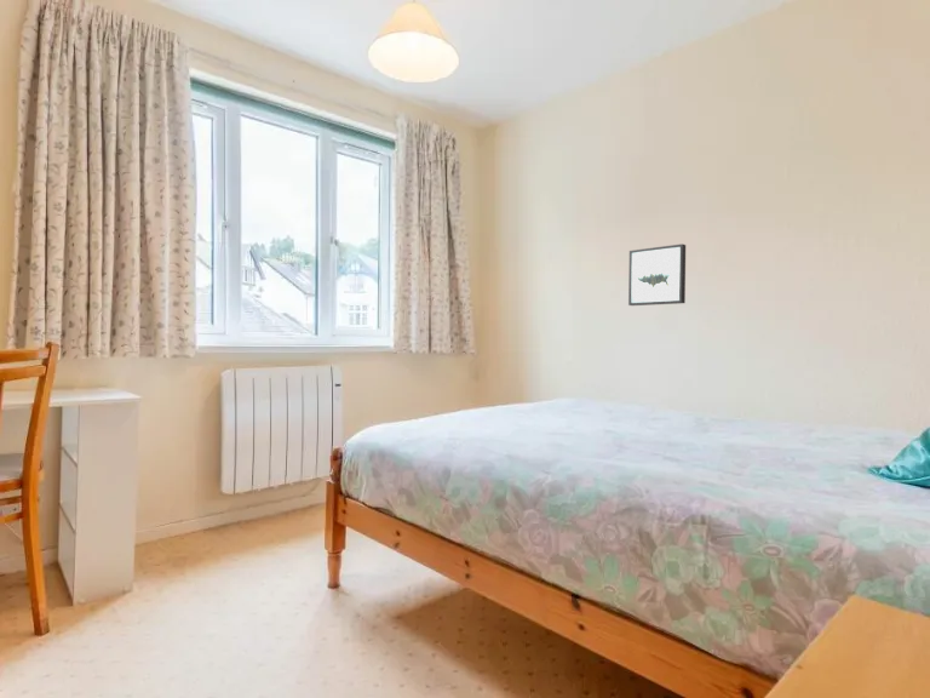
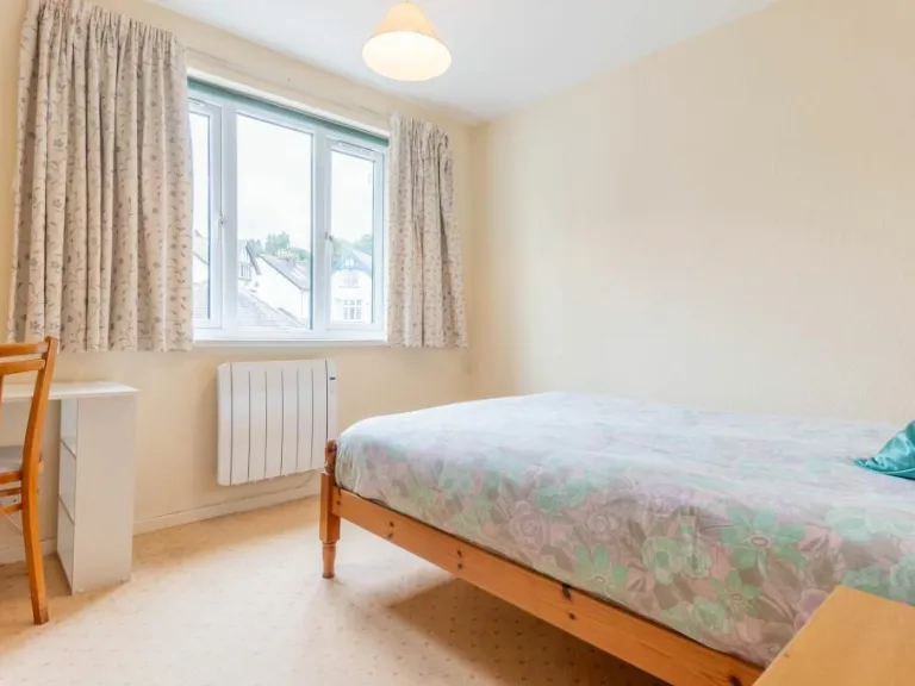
- wall art [627,242,687,307]
